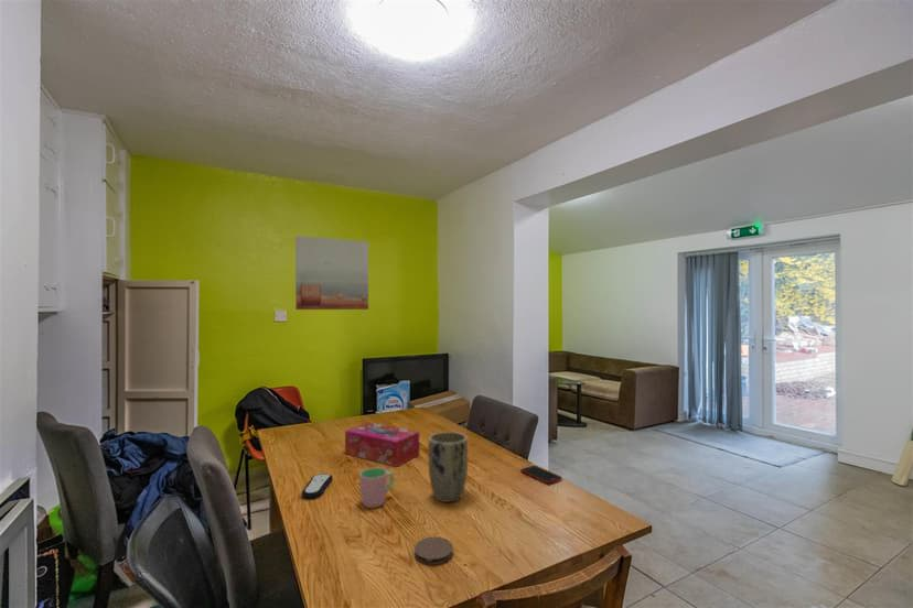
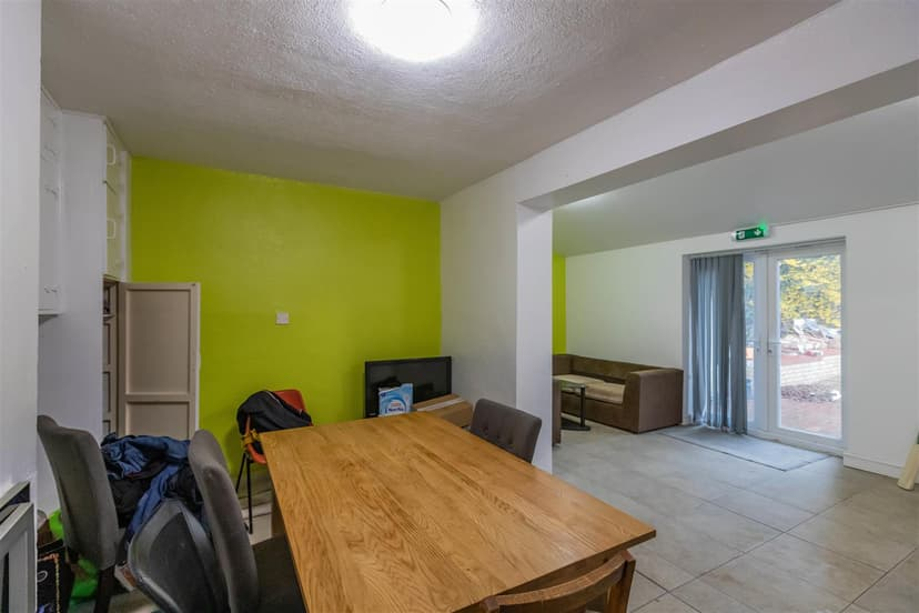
- cell phone [519,465,562,485]
- tissue box [344,422,420,468]
- wall art [294,235,369,311]
- remote control [301,474,333,500]
- coaster [413,535,454,566]
- plant pot [427,431,469,503]
- cup [358,467,395,509]
